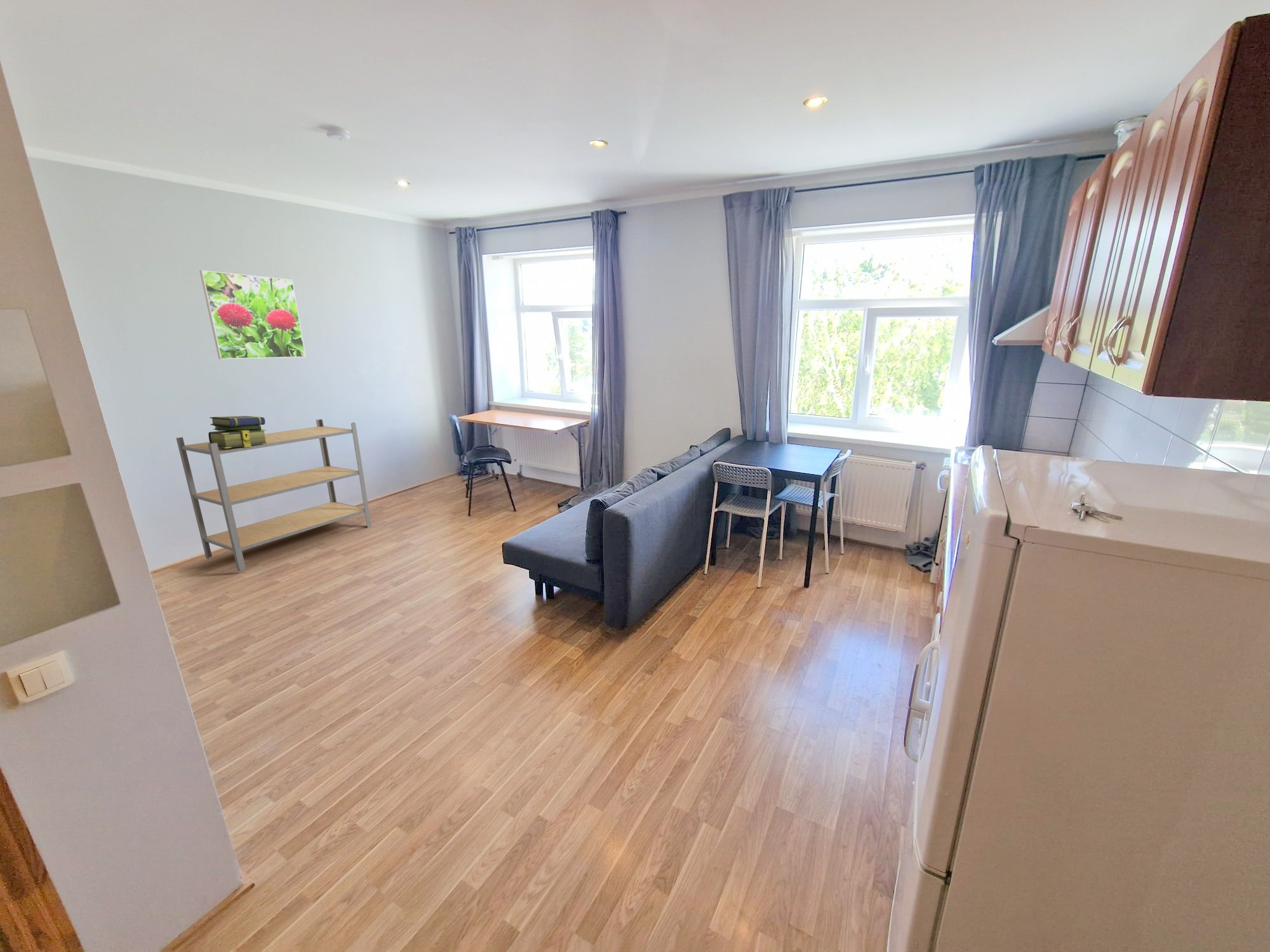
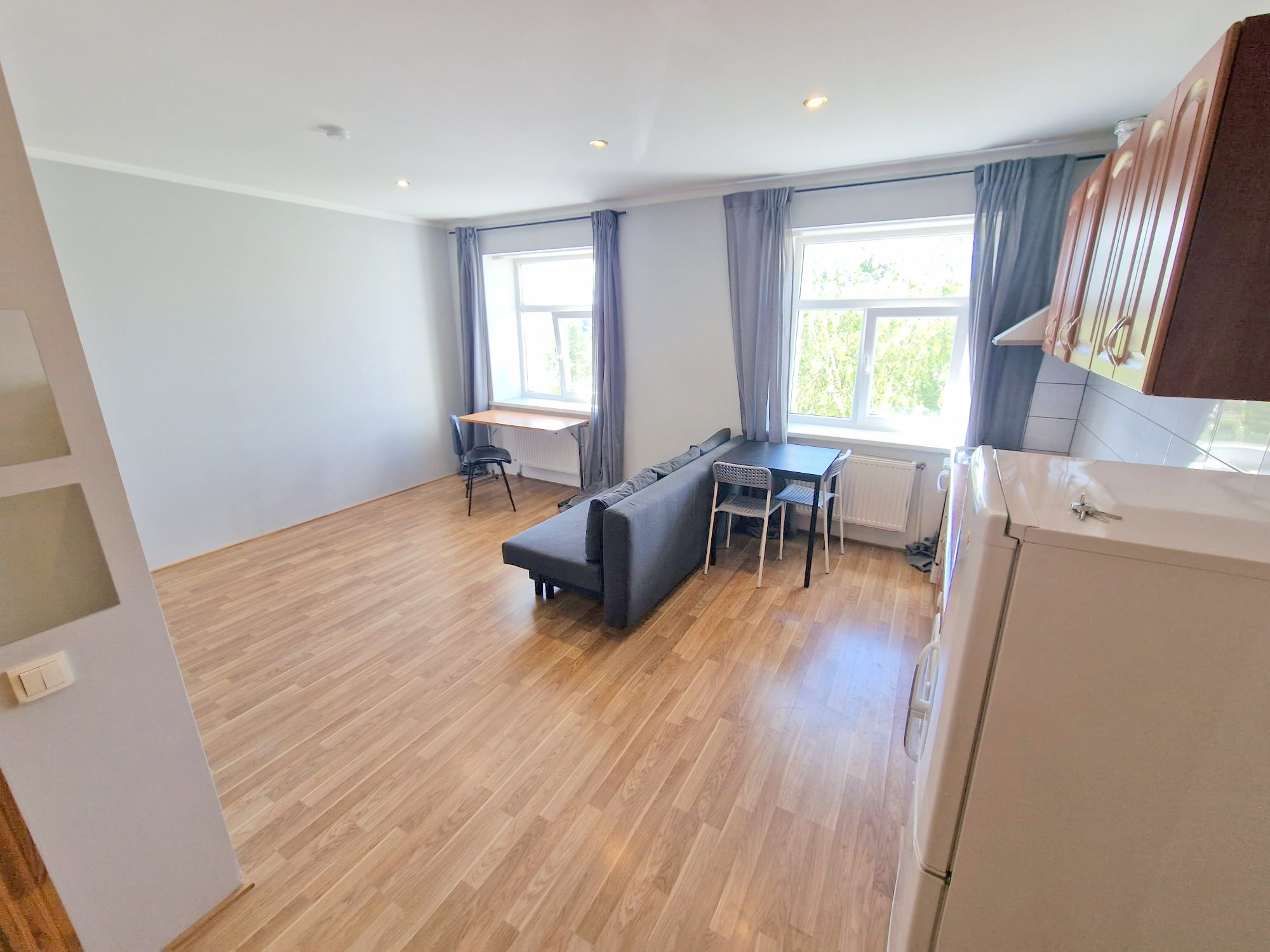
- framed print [199,270,306,360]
- stack of books [208,415,268,449]
- shelving unit [175,419,372,572]
